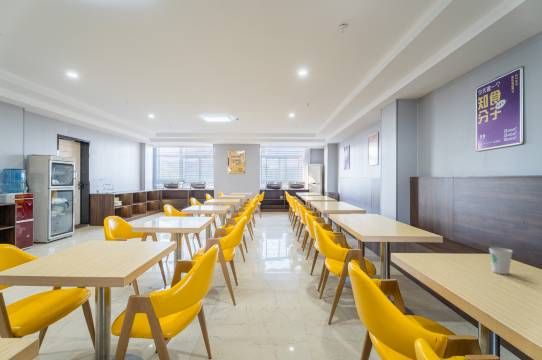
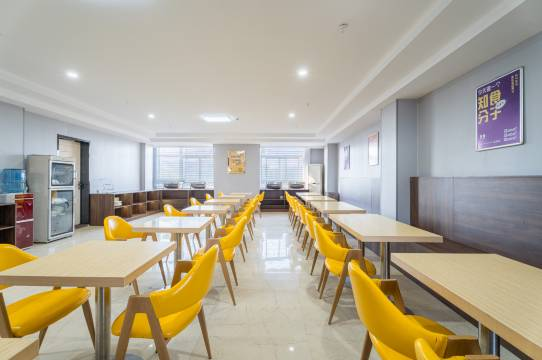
- paper cup [488,246,514,275]
